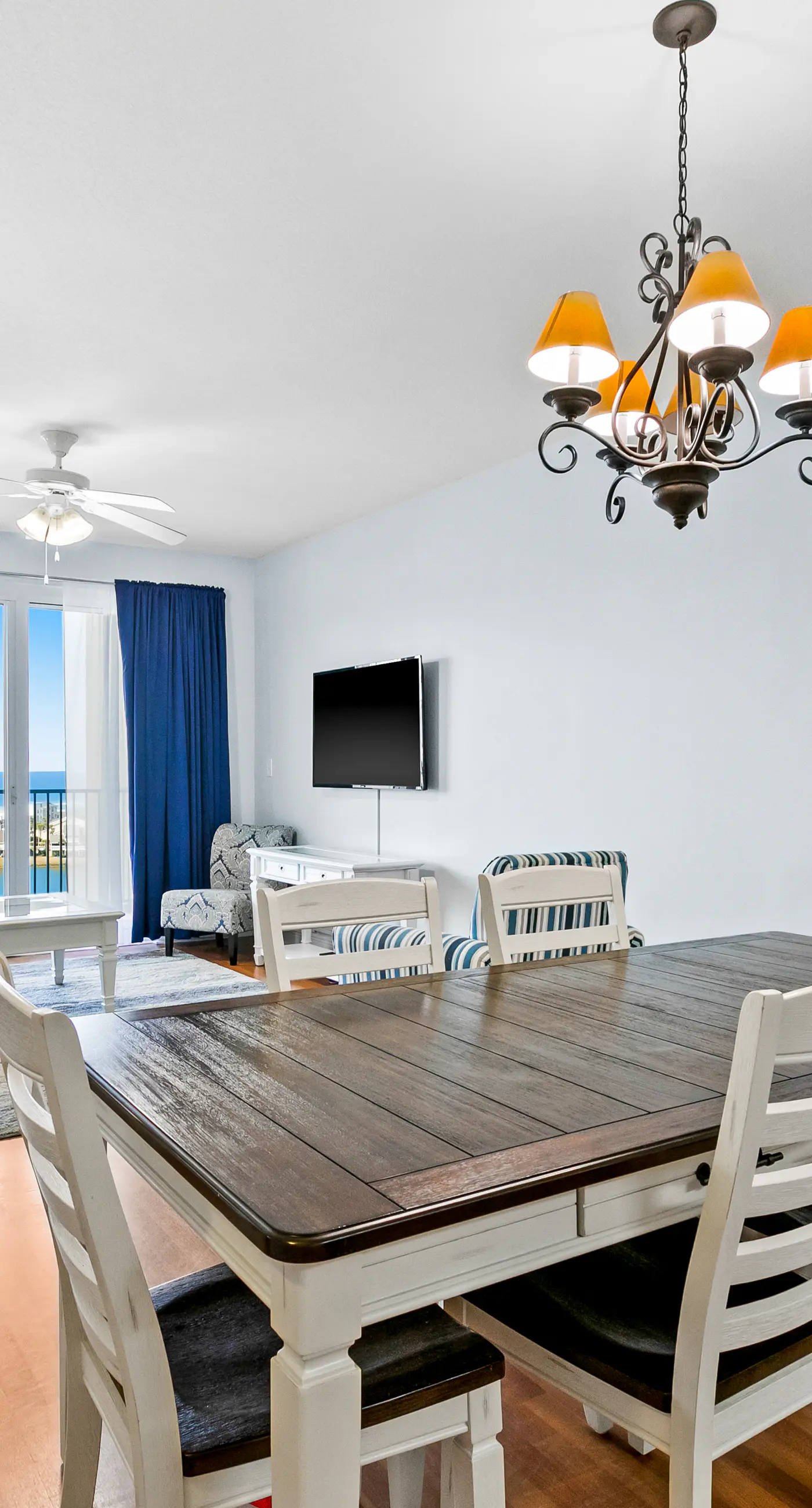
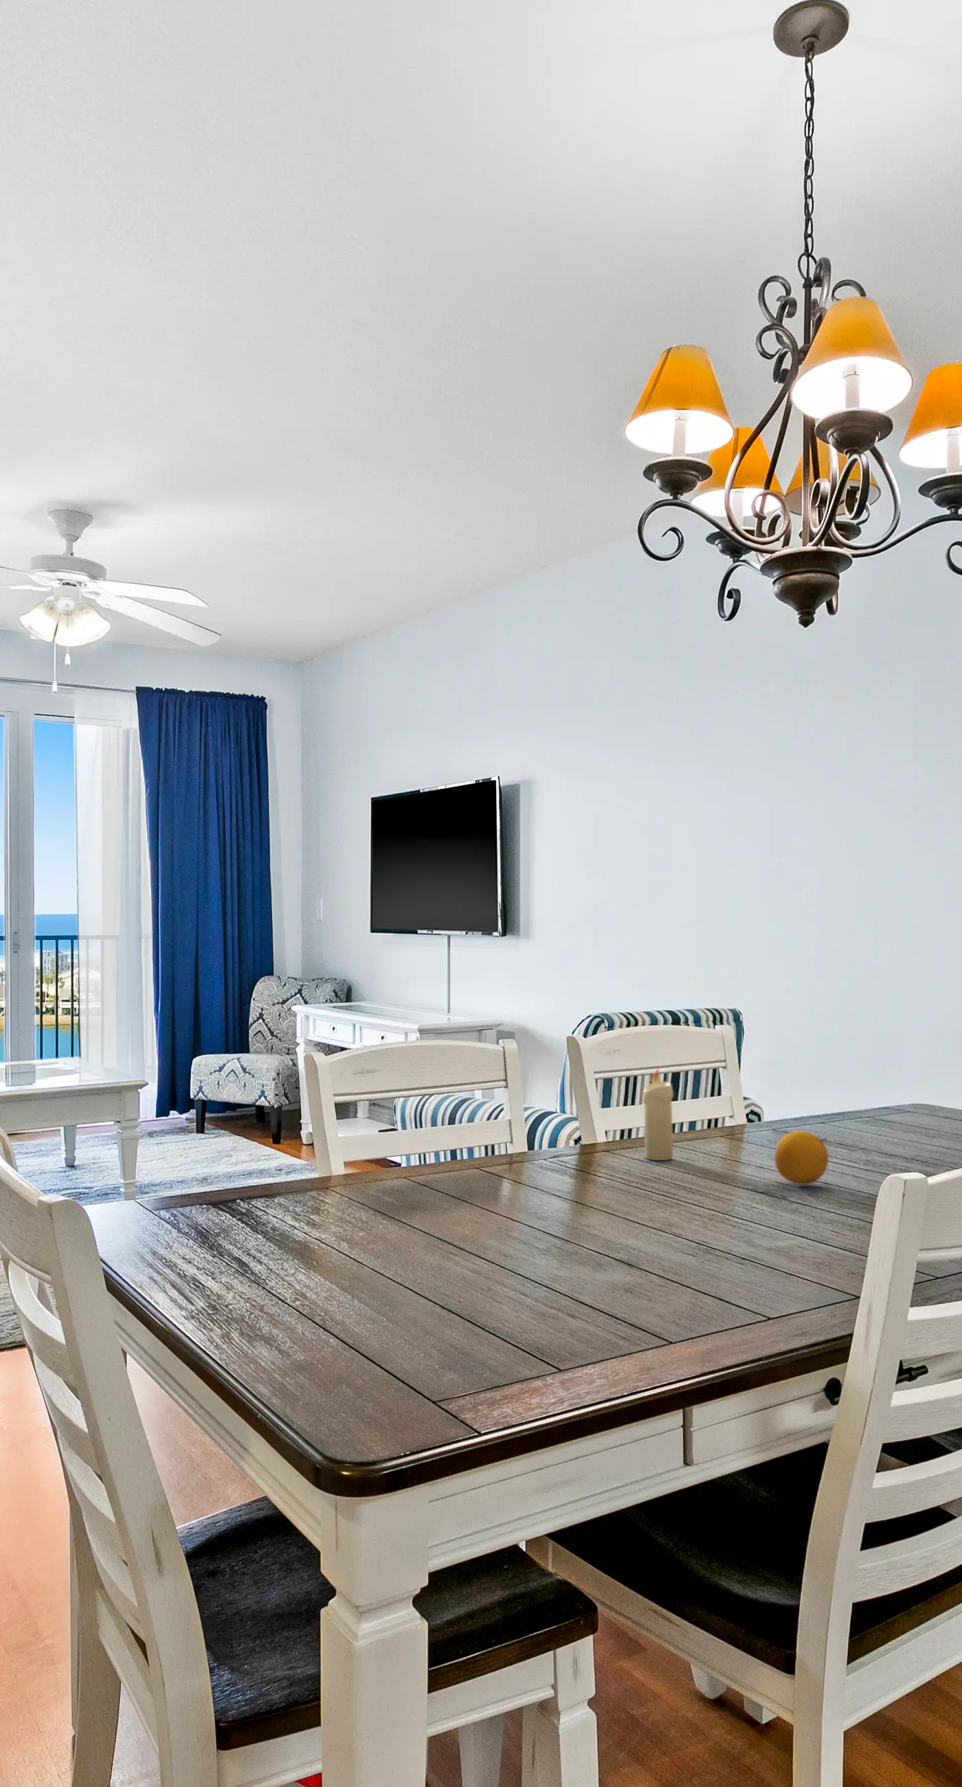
+ candle [642,1068,674,1161]
+ fruit [774,1131,829,1186]
